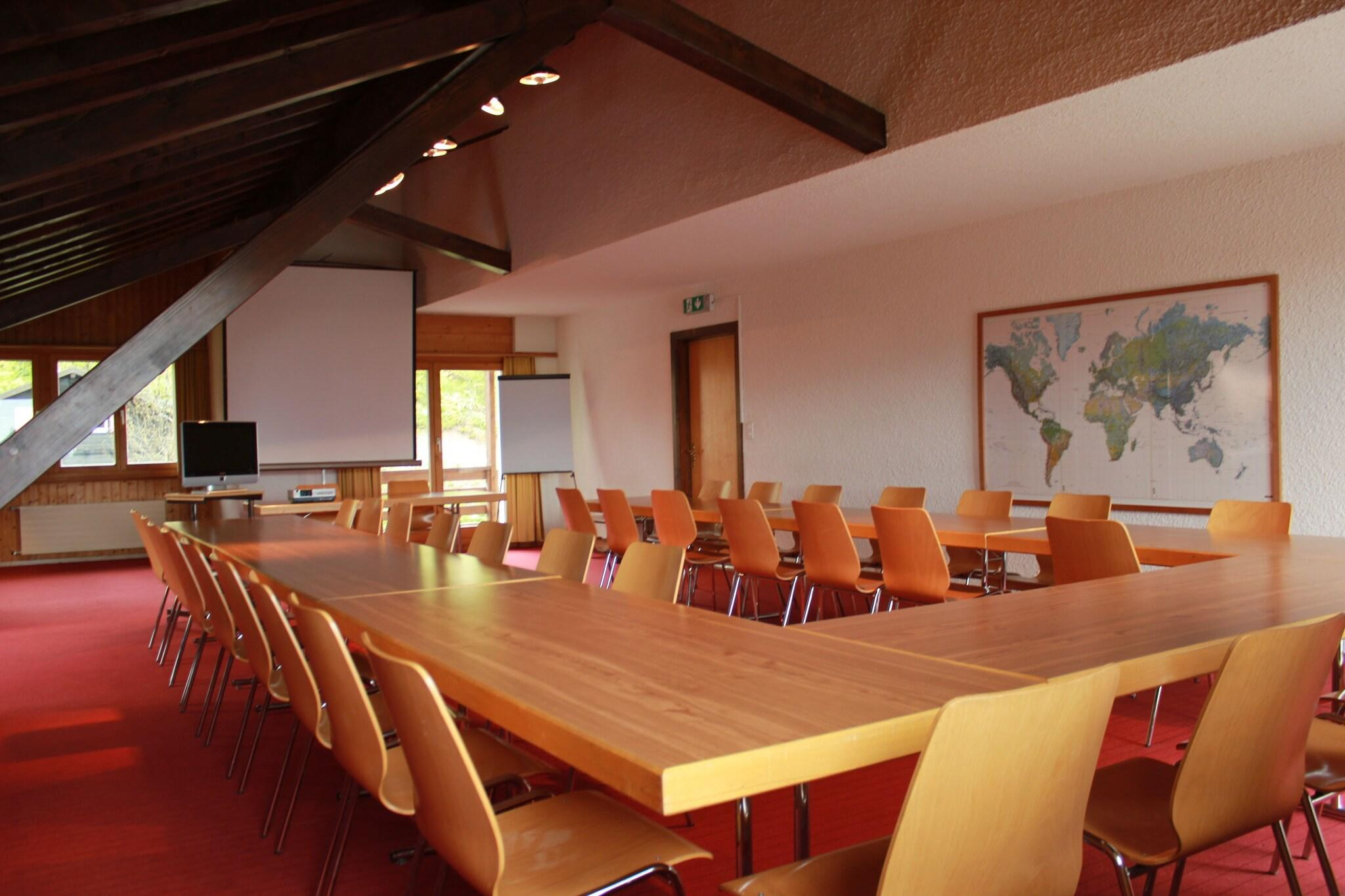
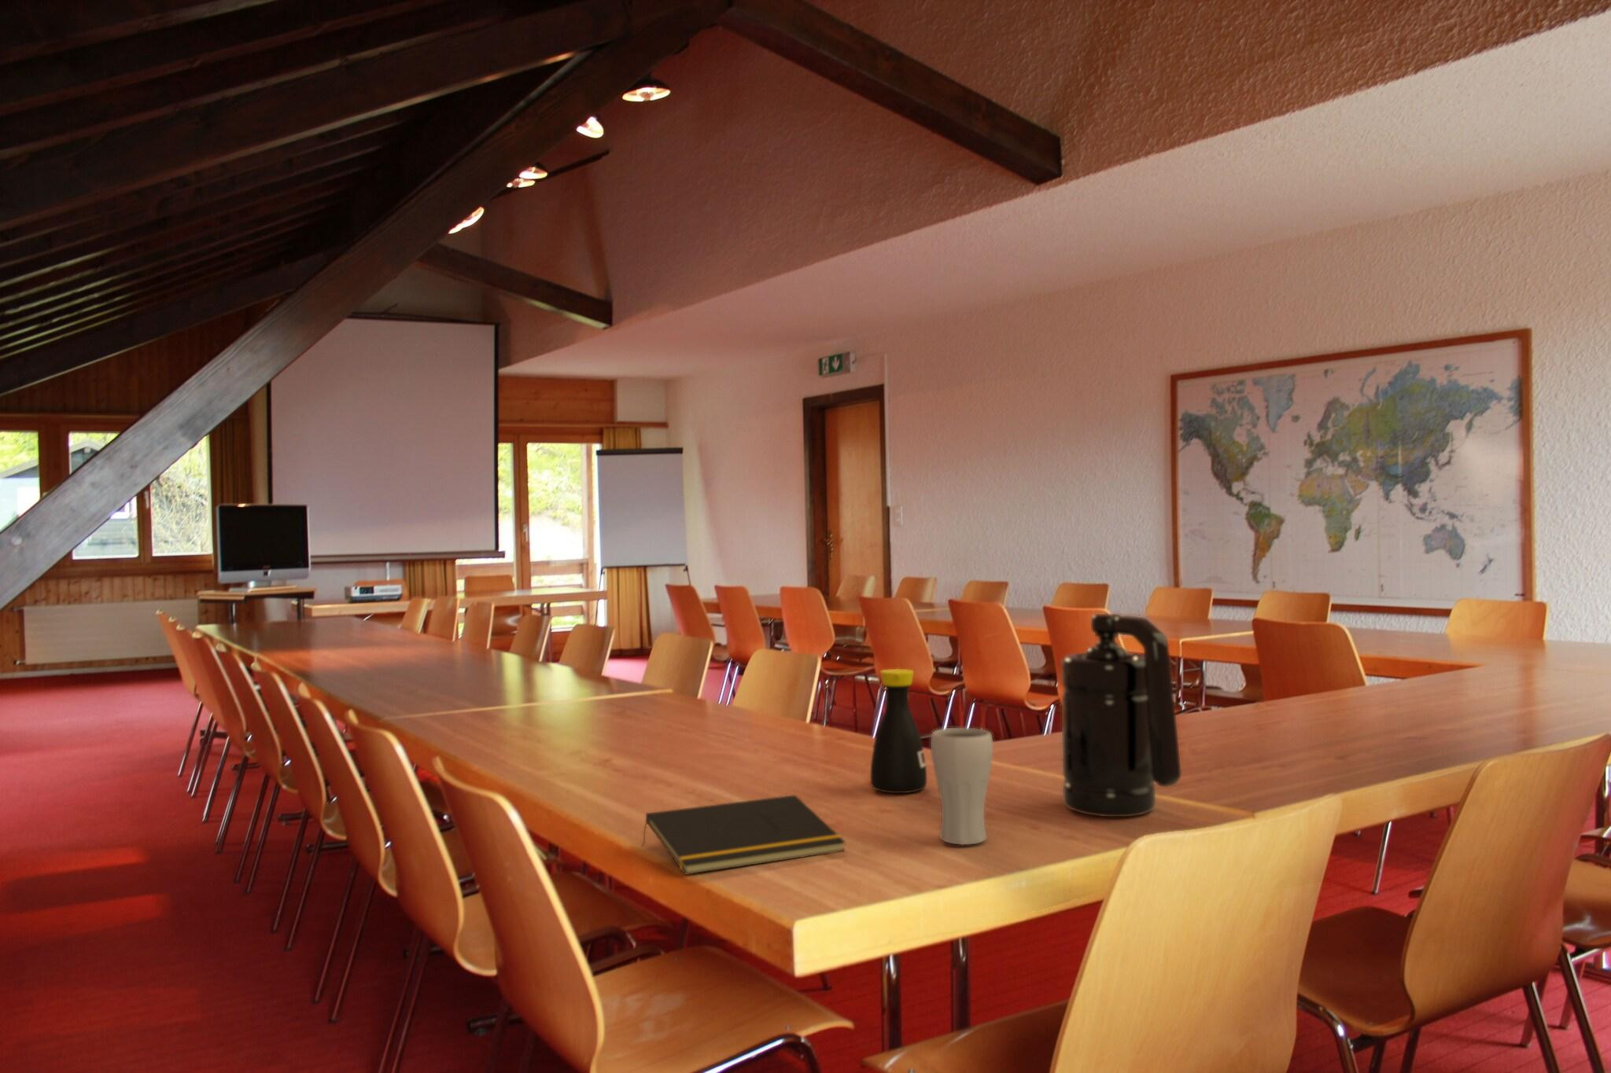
+ grenade [1060,612,1182,818]
+ notepad [641,794,847,875]
+ bottle [870,668,927,794]
+ drinking glass [929,727,993,845]
